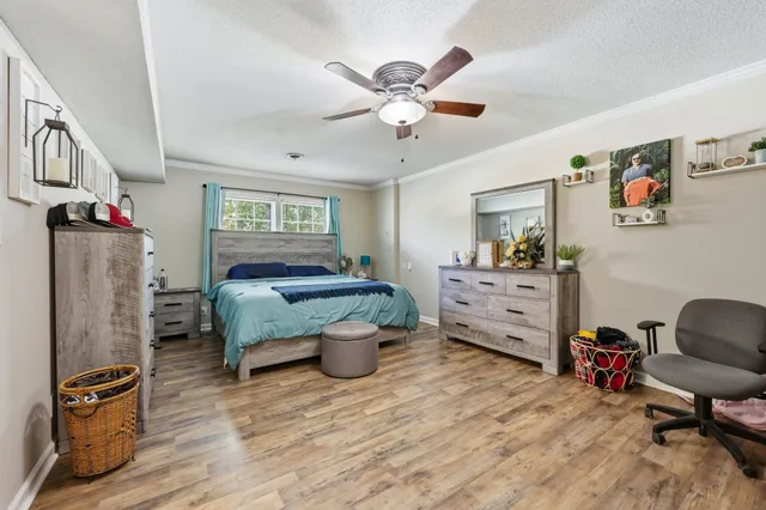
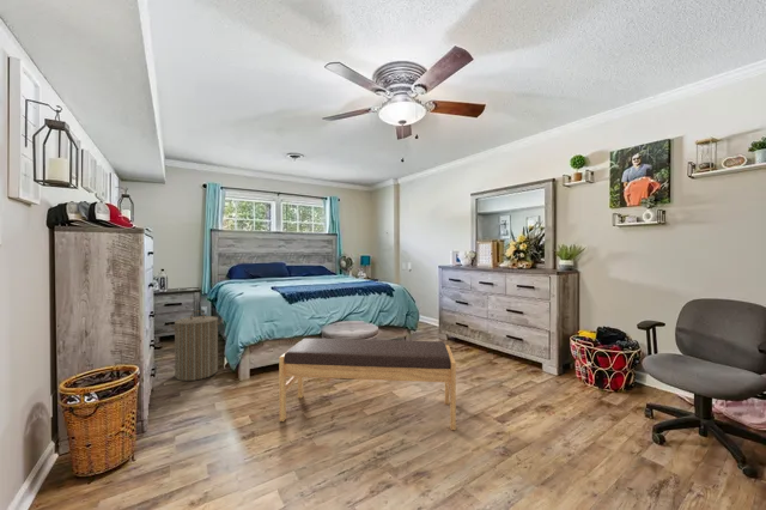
+ bench [278,338,457,431]
+ laundry hamper [168,310,224,382]
